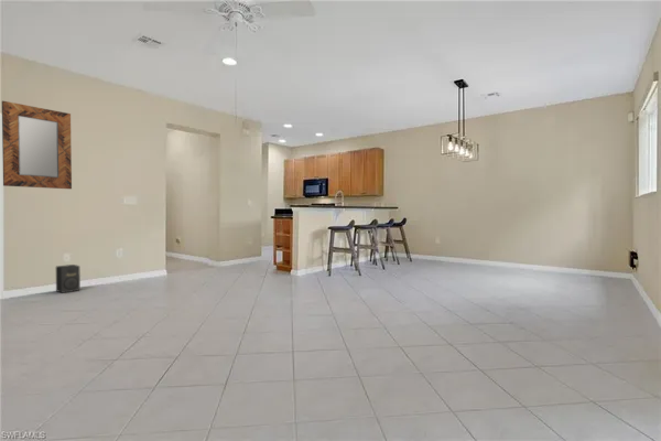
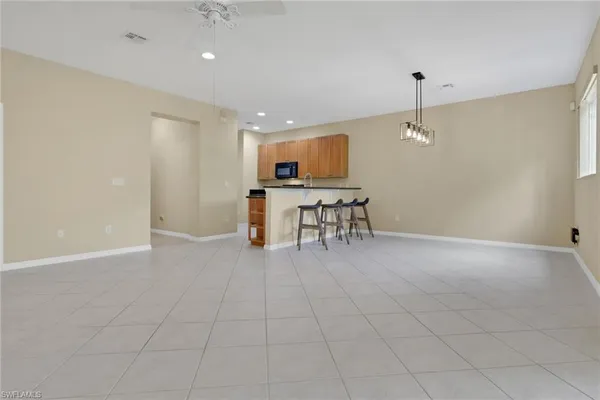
- home mirror [1,100,73,190]
- speaker [55,263,82,294]
